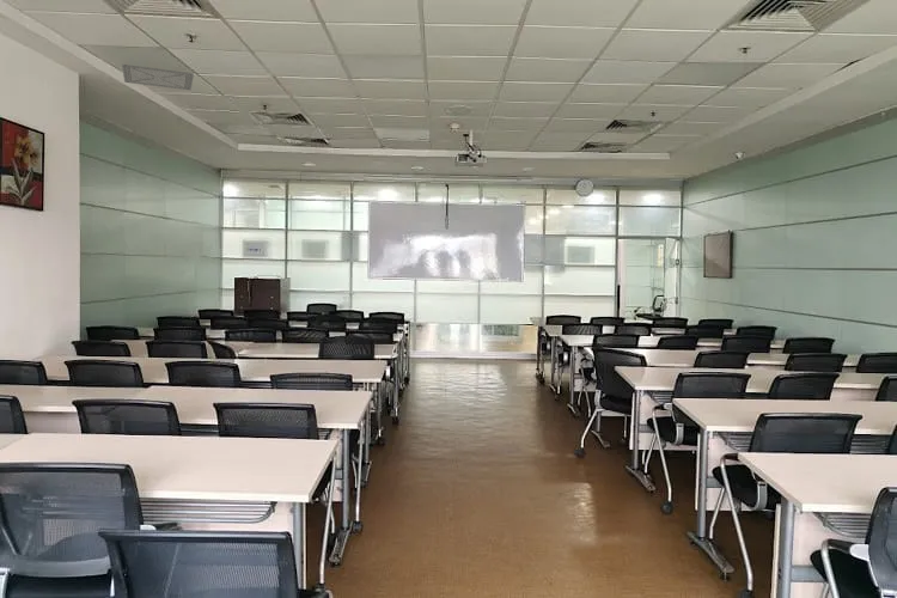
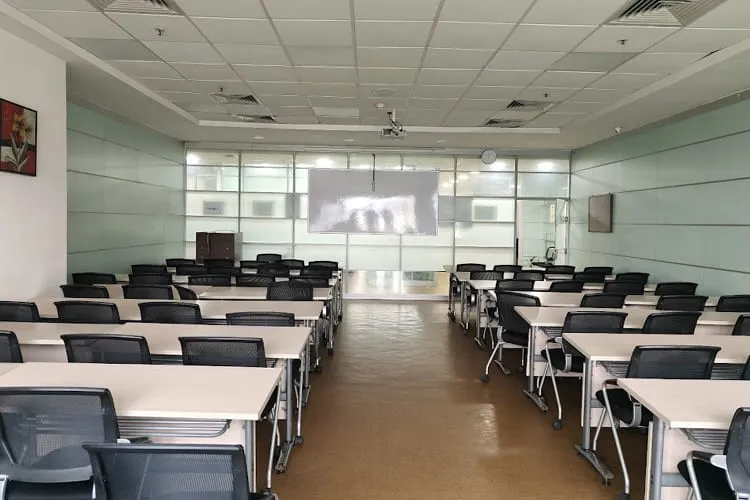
- ceiling vent [121,63,195,91]
